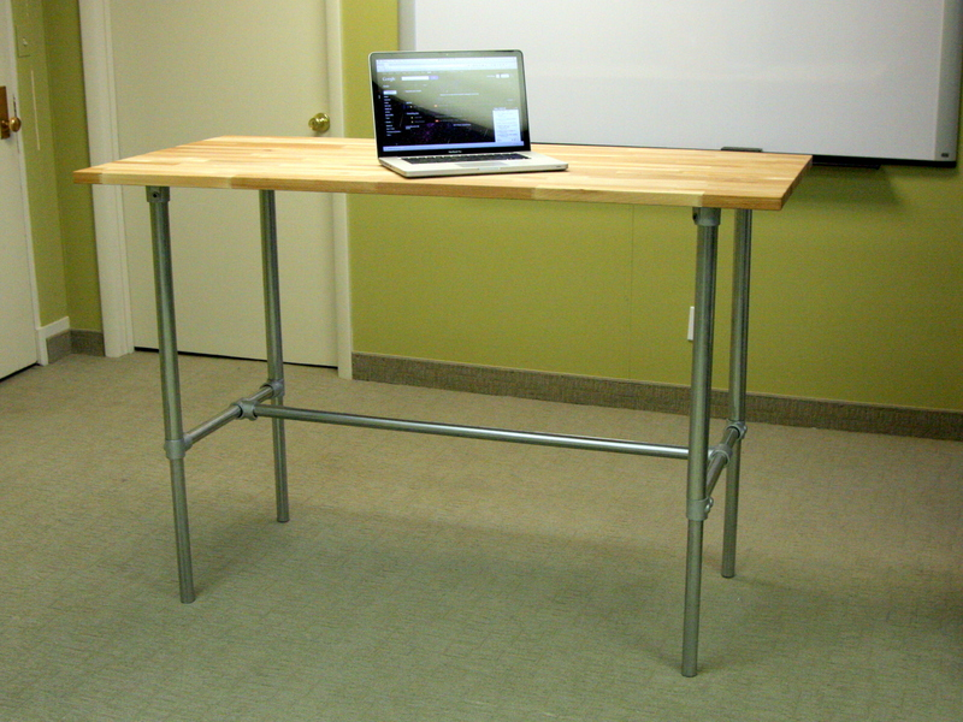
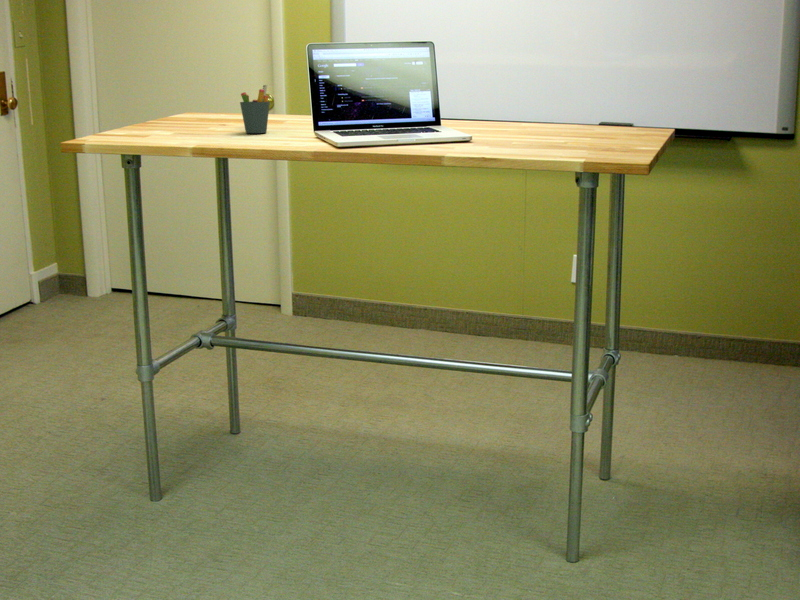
+ pen holder [239,84,271,134]
